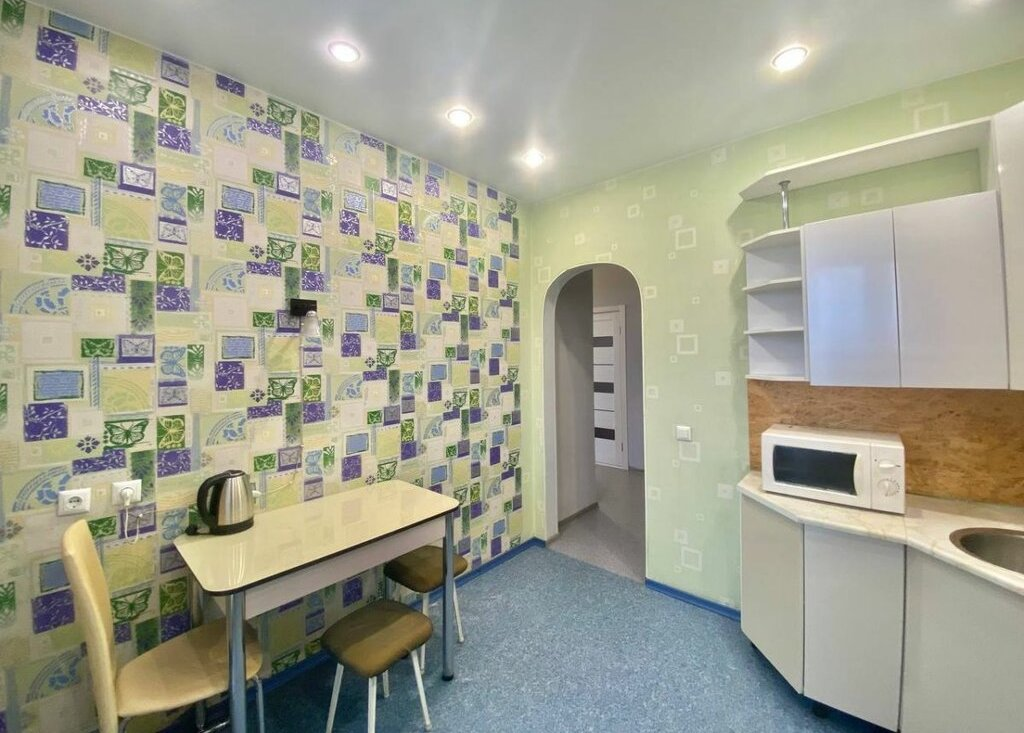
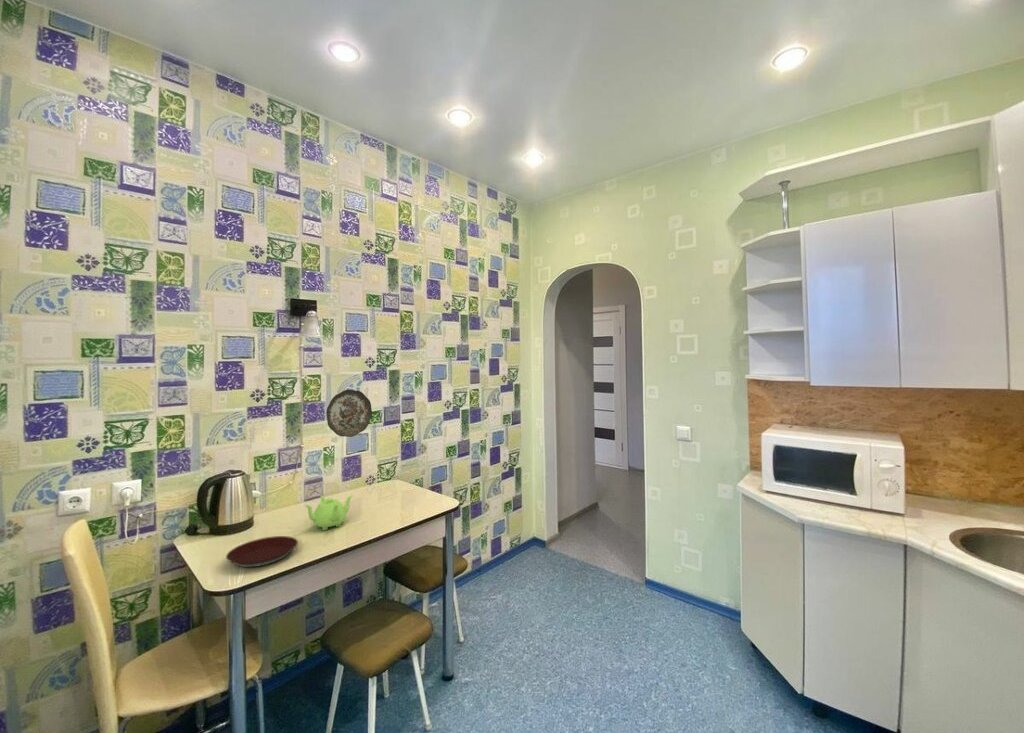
+ plate [225,535,299,568]
+ teapot [303,494,354,531]
+ decorative plate [325,389,373,438]
